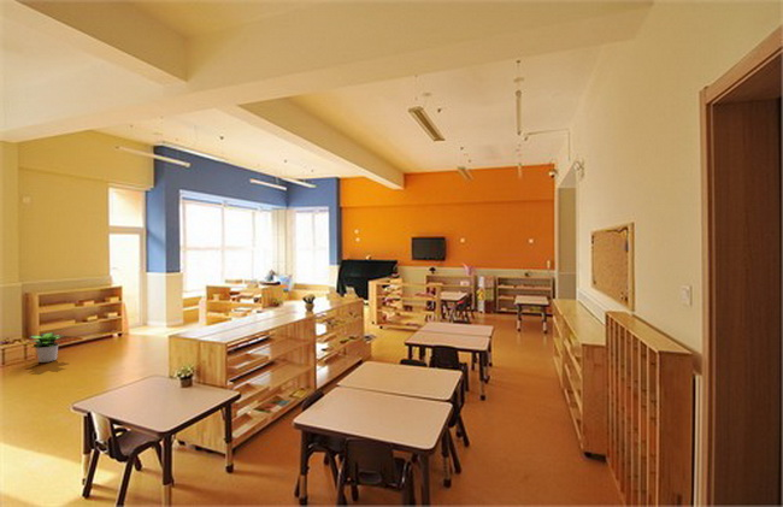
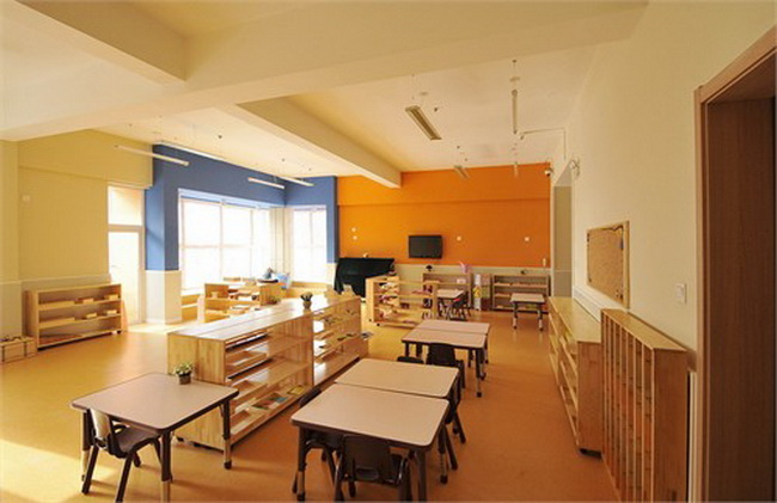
- potted plant [25,331,67,364]
